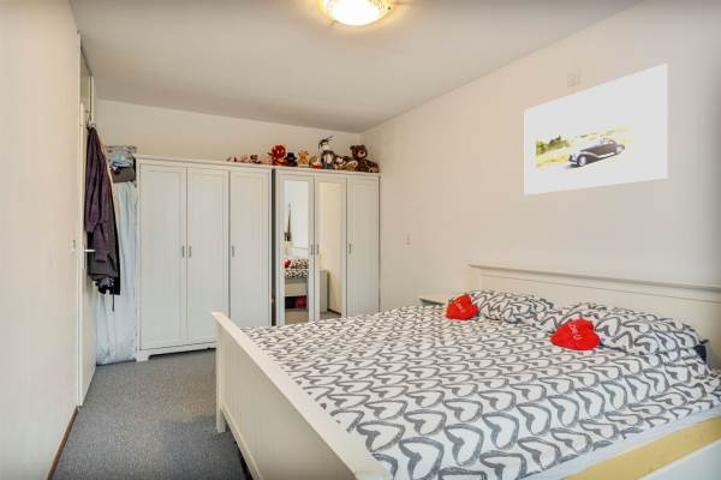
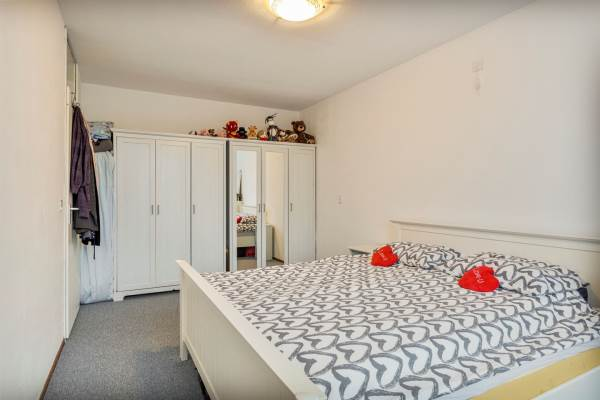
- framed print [523,62,669,196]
